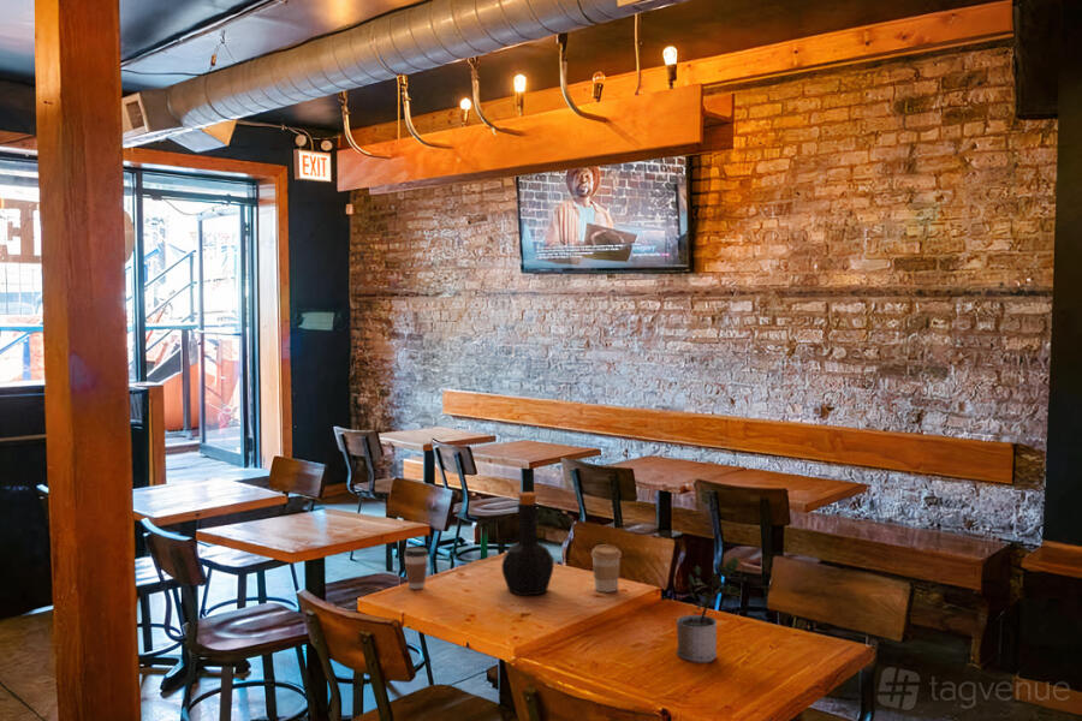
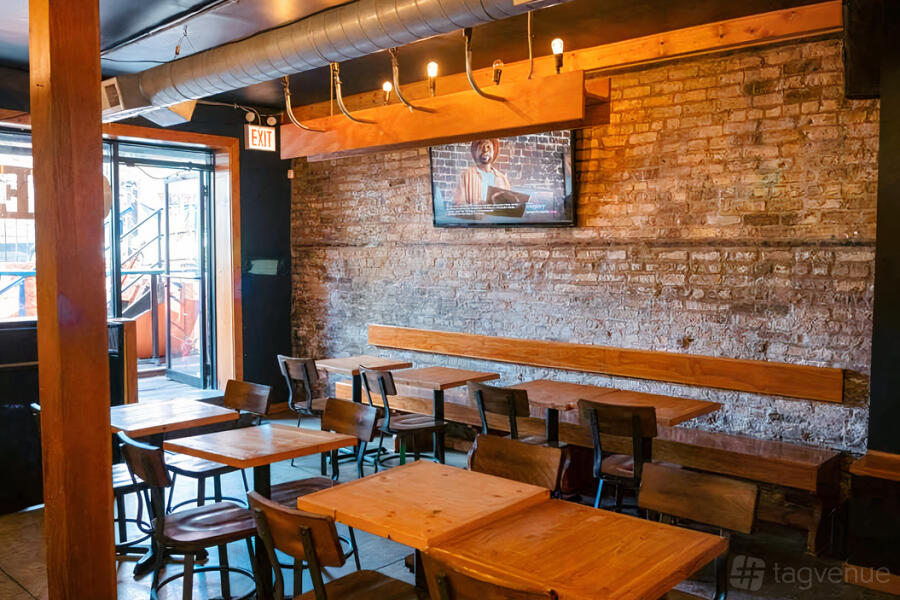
- potted plant [676,555,742,665]
- coffee cup [403,546,429,590]
- coffee cup [590,544,623,594]
- bottle [500,490,555,596]
